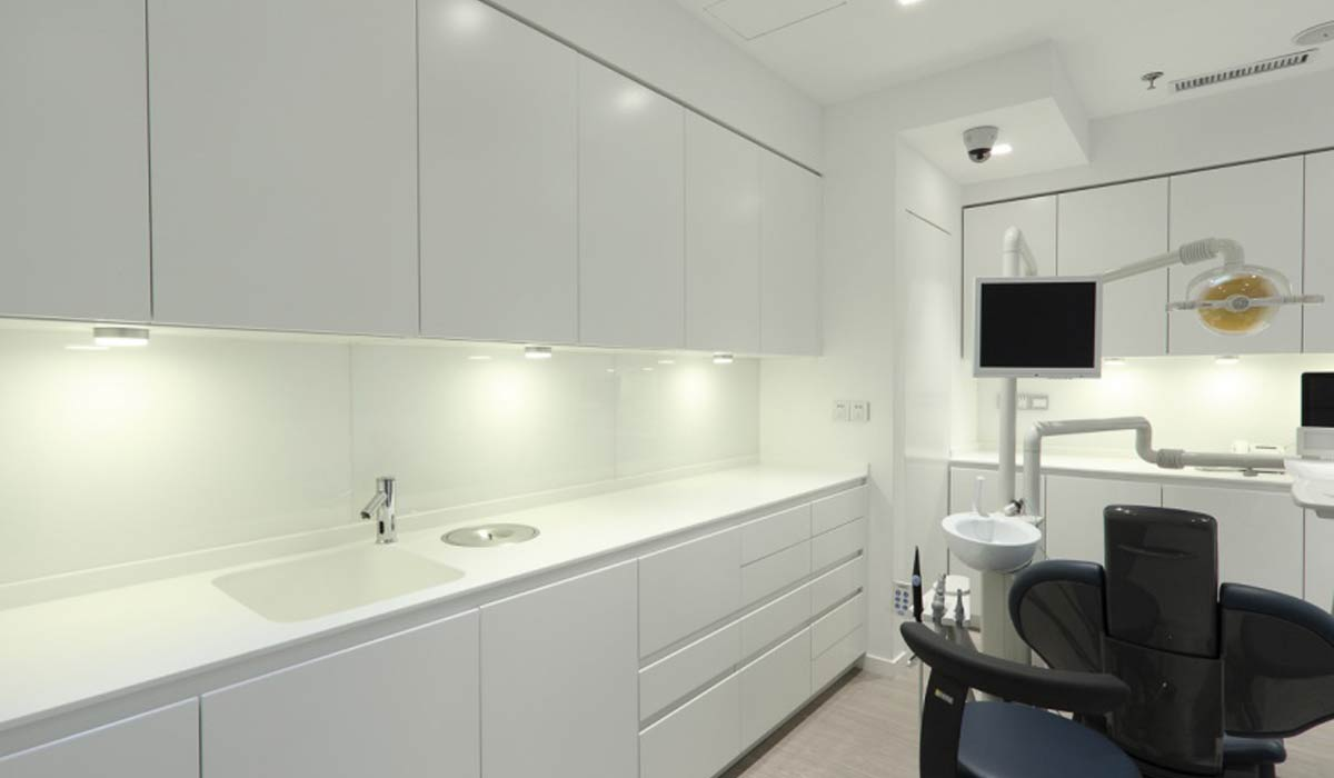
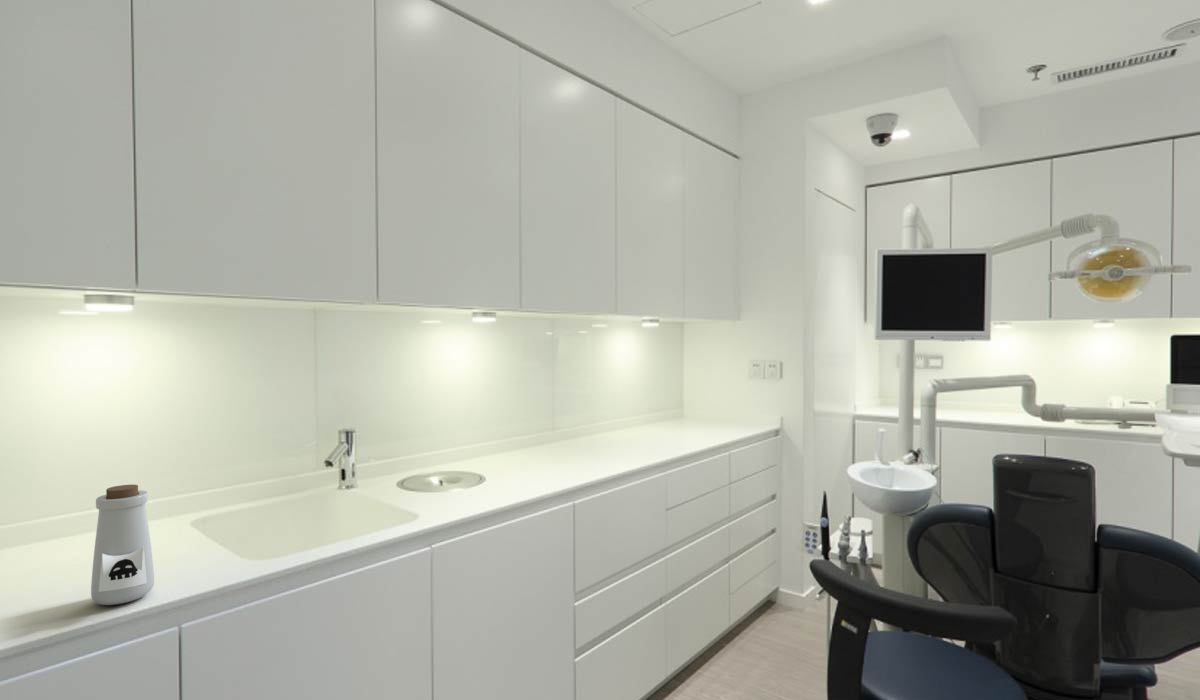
+ bottle [90,484,155,606]
